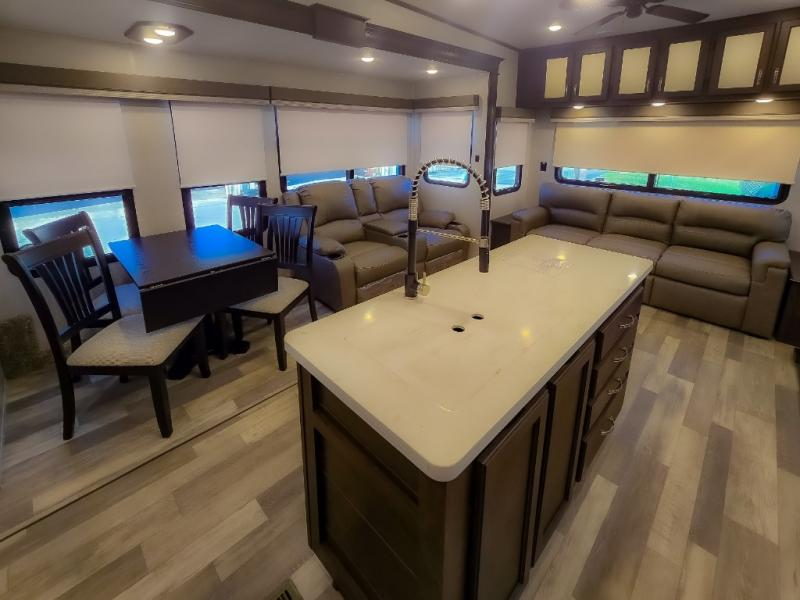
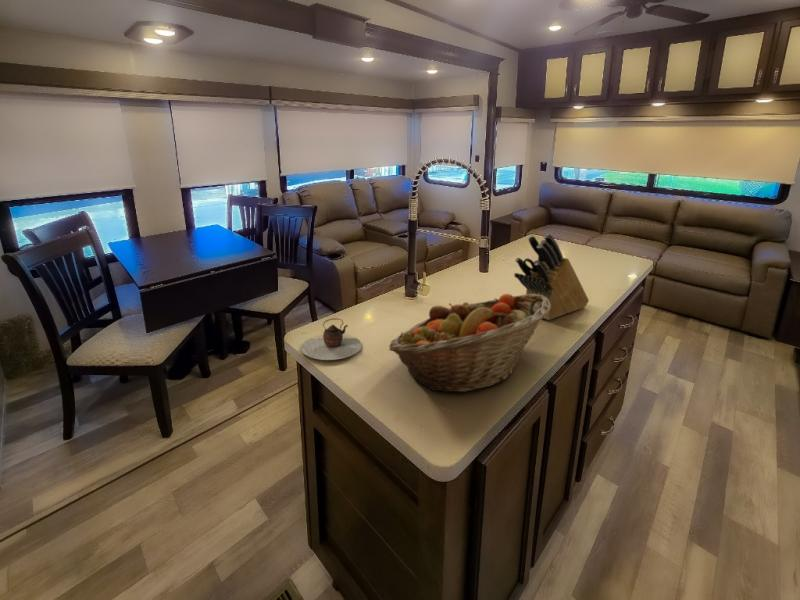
+ teapot [300,317,363,361]
+ knife block [513,233,590,321]
+ fruit basket [388,293,551,393]
